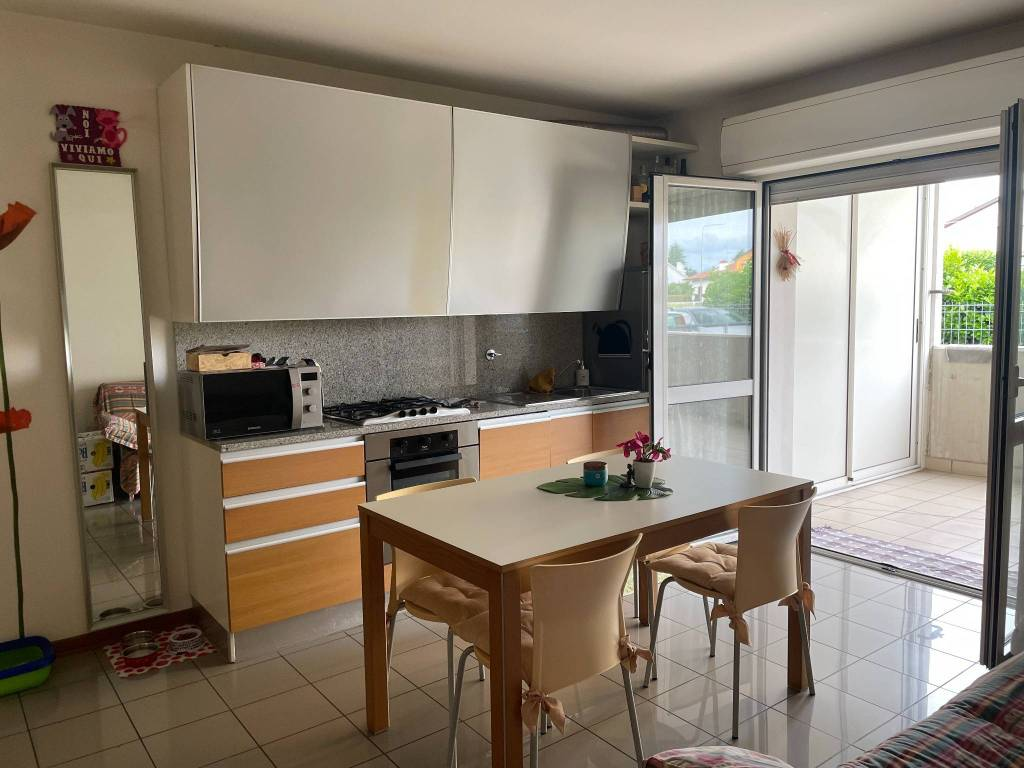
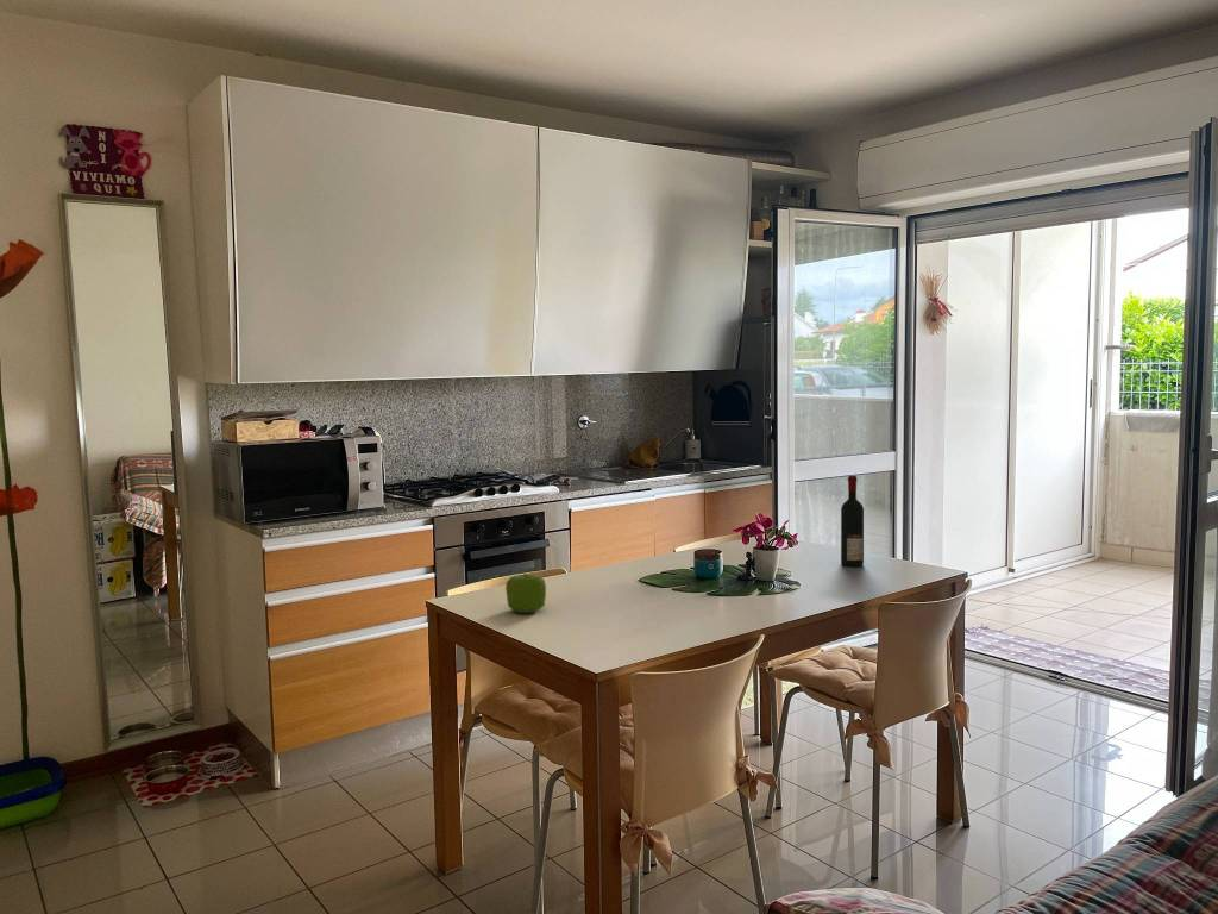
+ alcohol [840,474,865,568]
+ apple [504,572,547,614]
